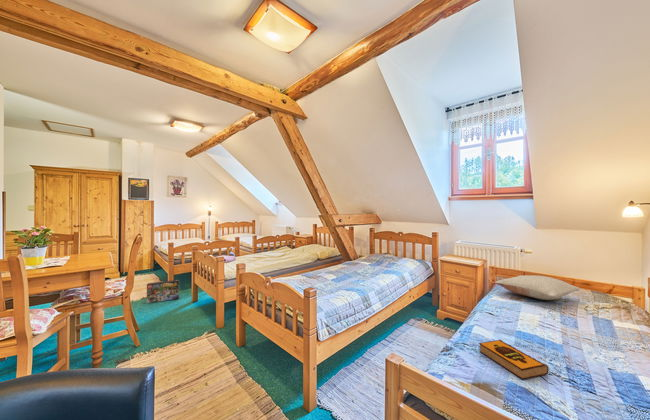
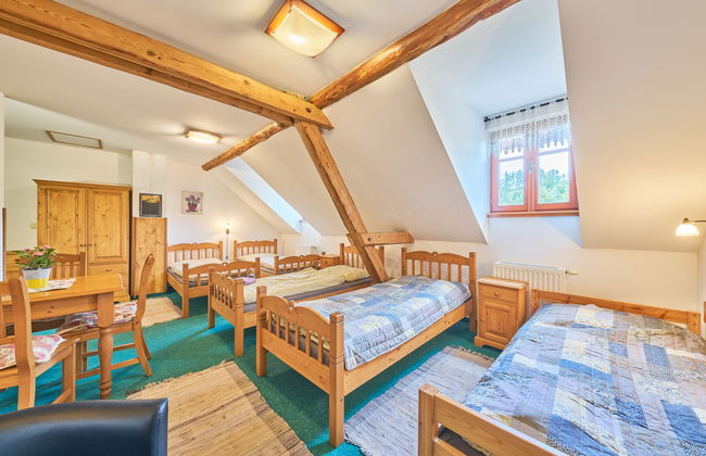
- box [146,279,180,304]
- hardback book [478,339,550,380]
- pillow [493,274,580,301]
